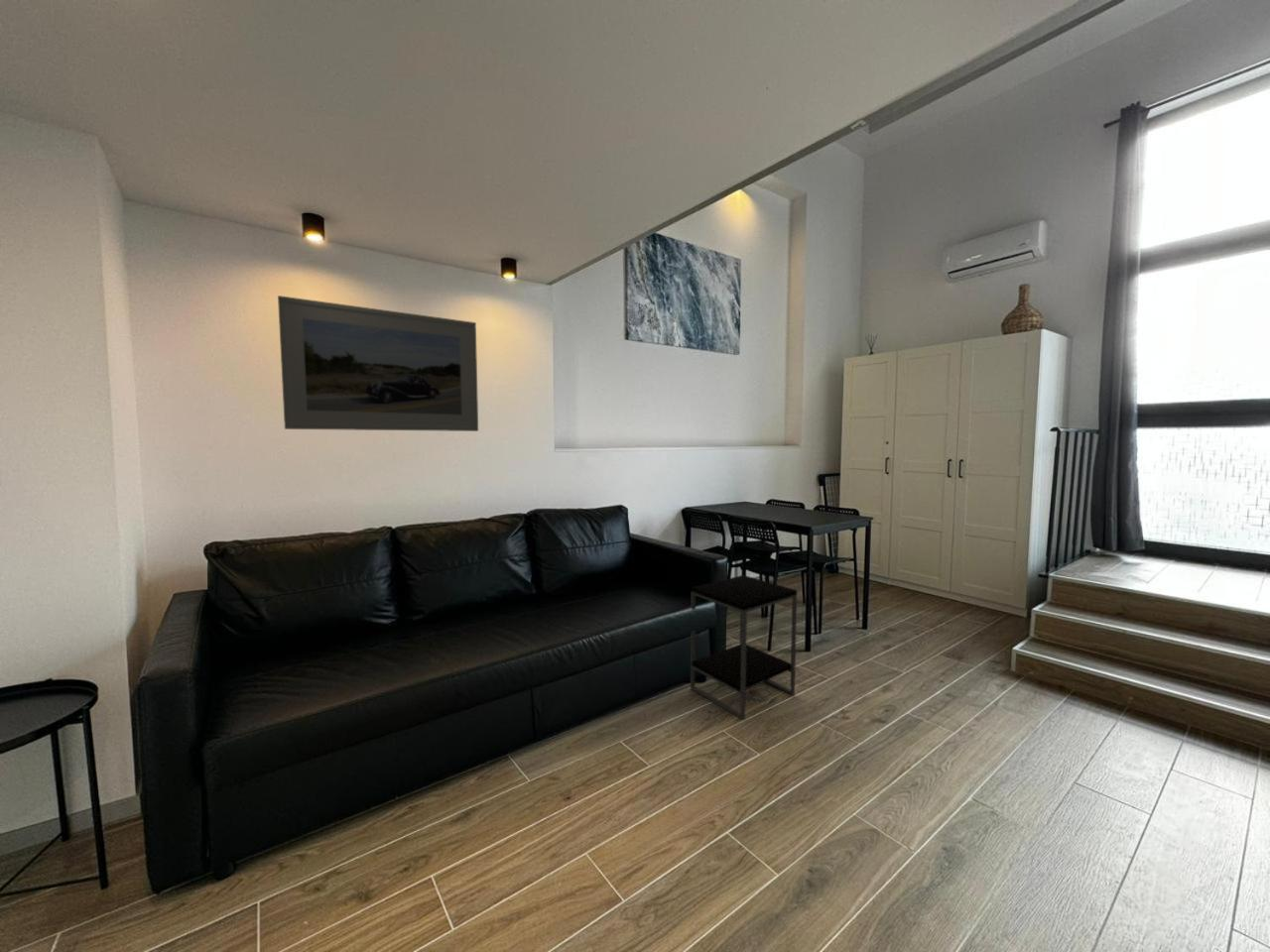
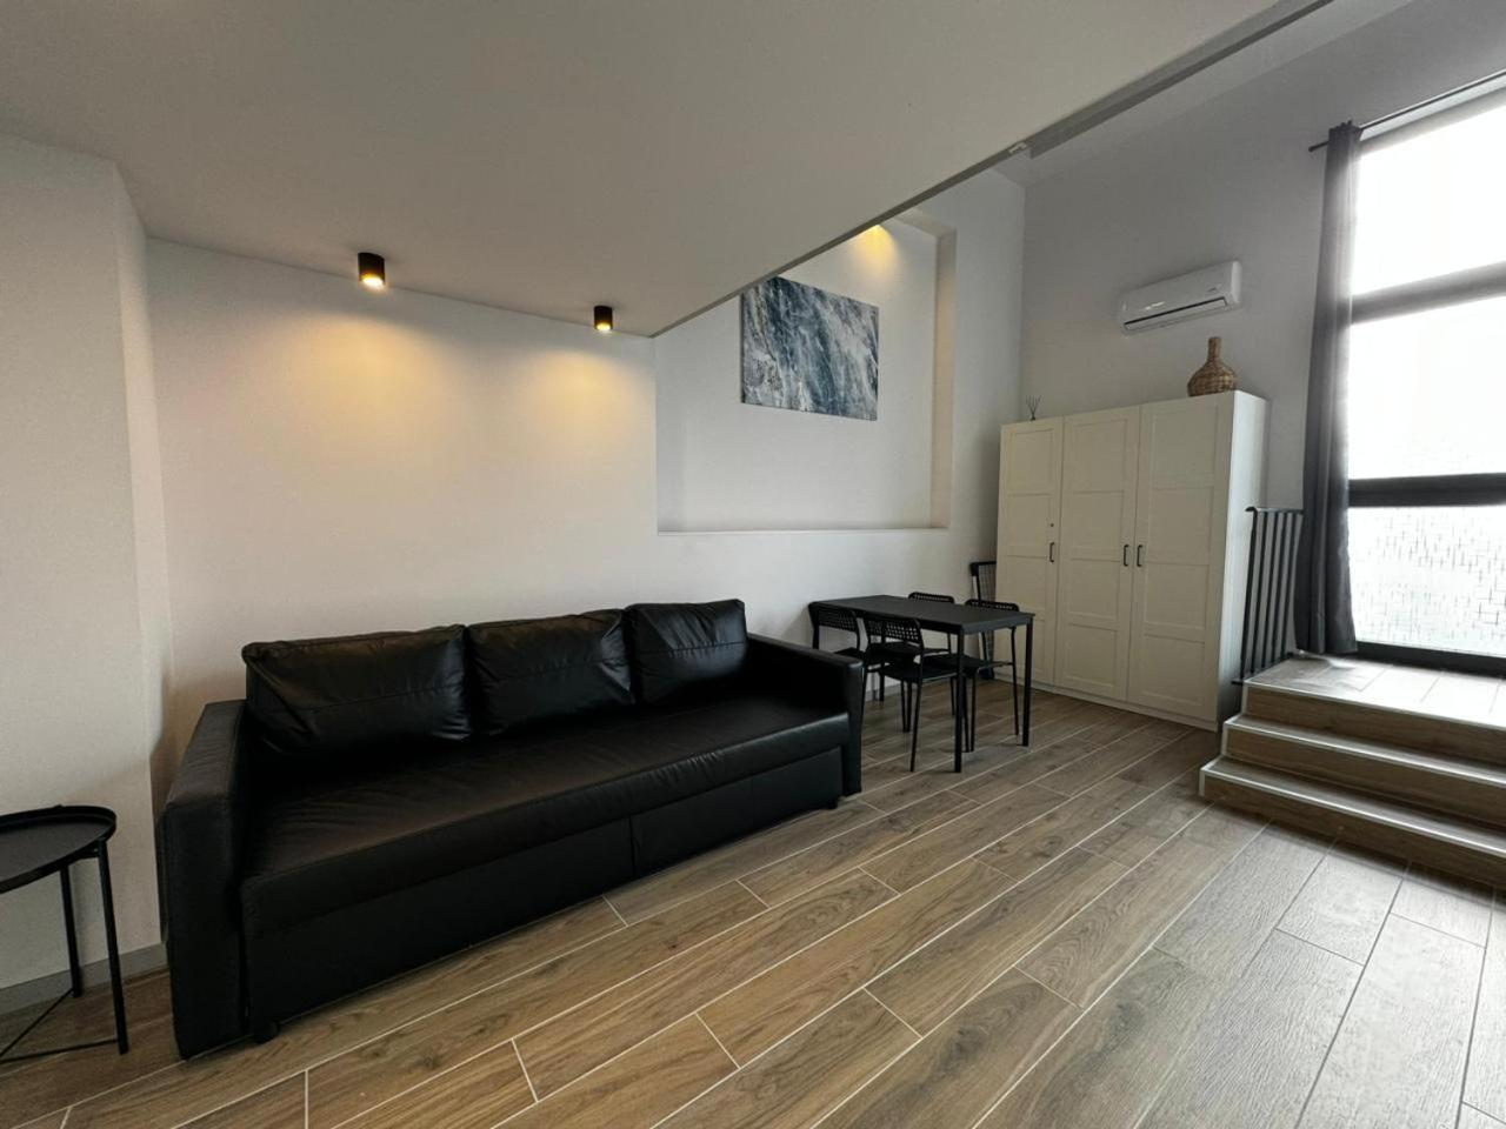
- side table [690,574,798,720]
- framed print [277,295,479,432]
